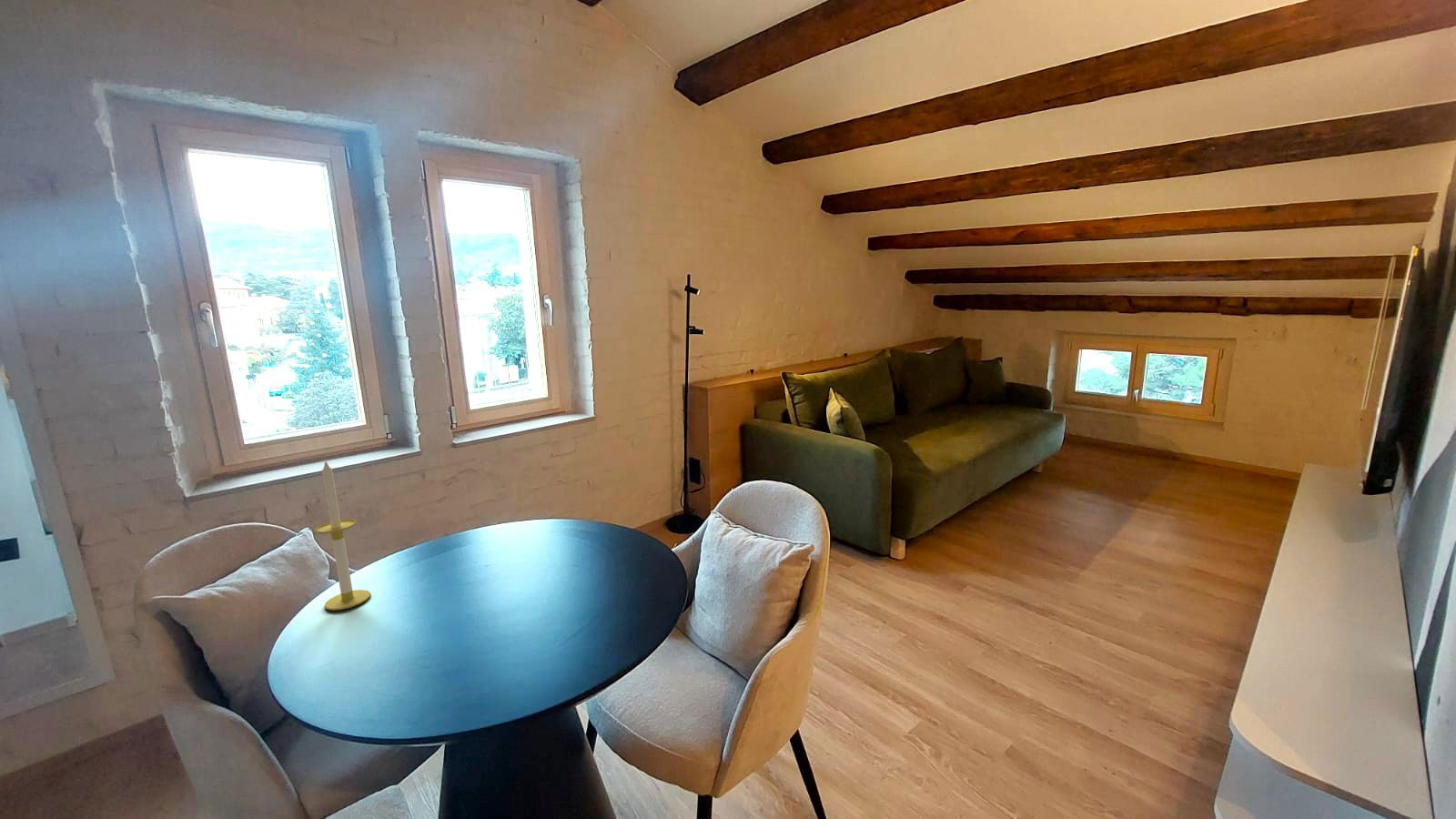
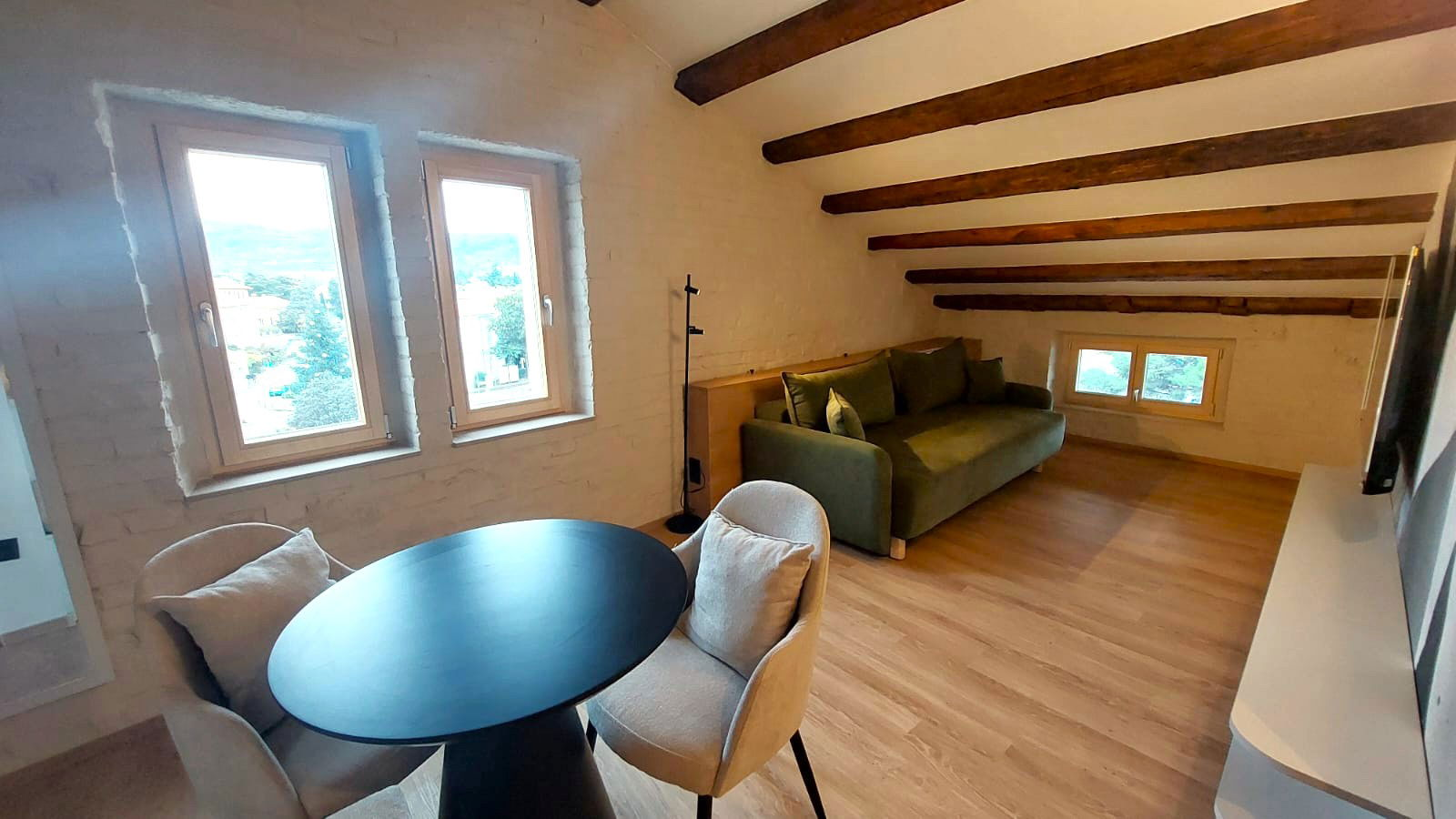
- candle [315,459,371,612]
